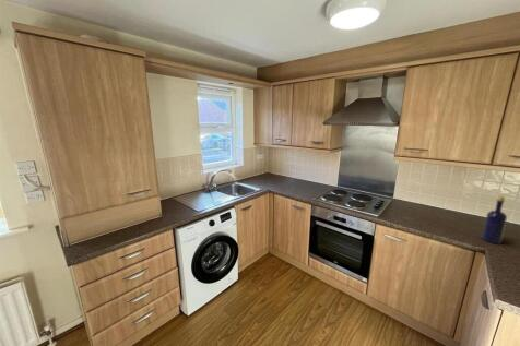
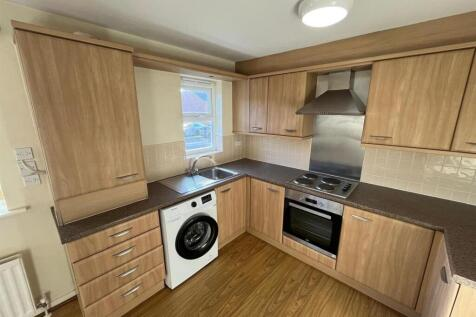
- bottle [481,194,508,246]
